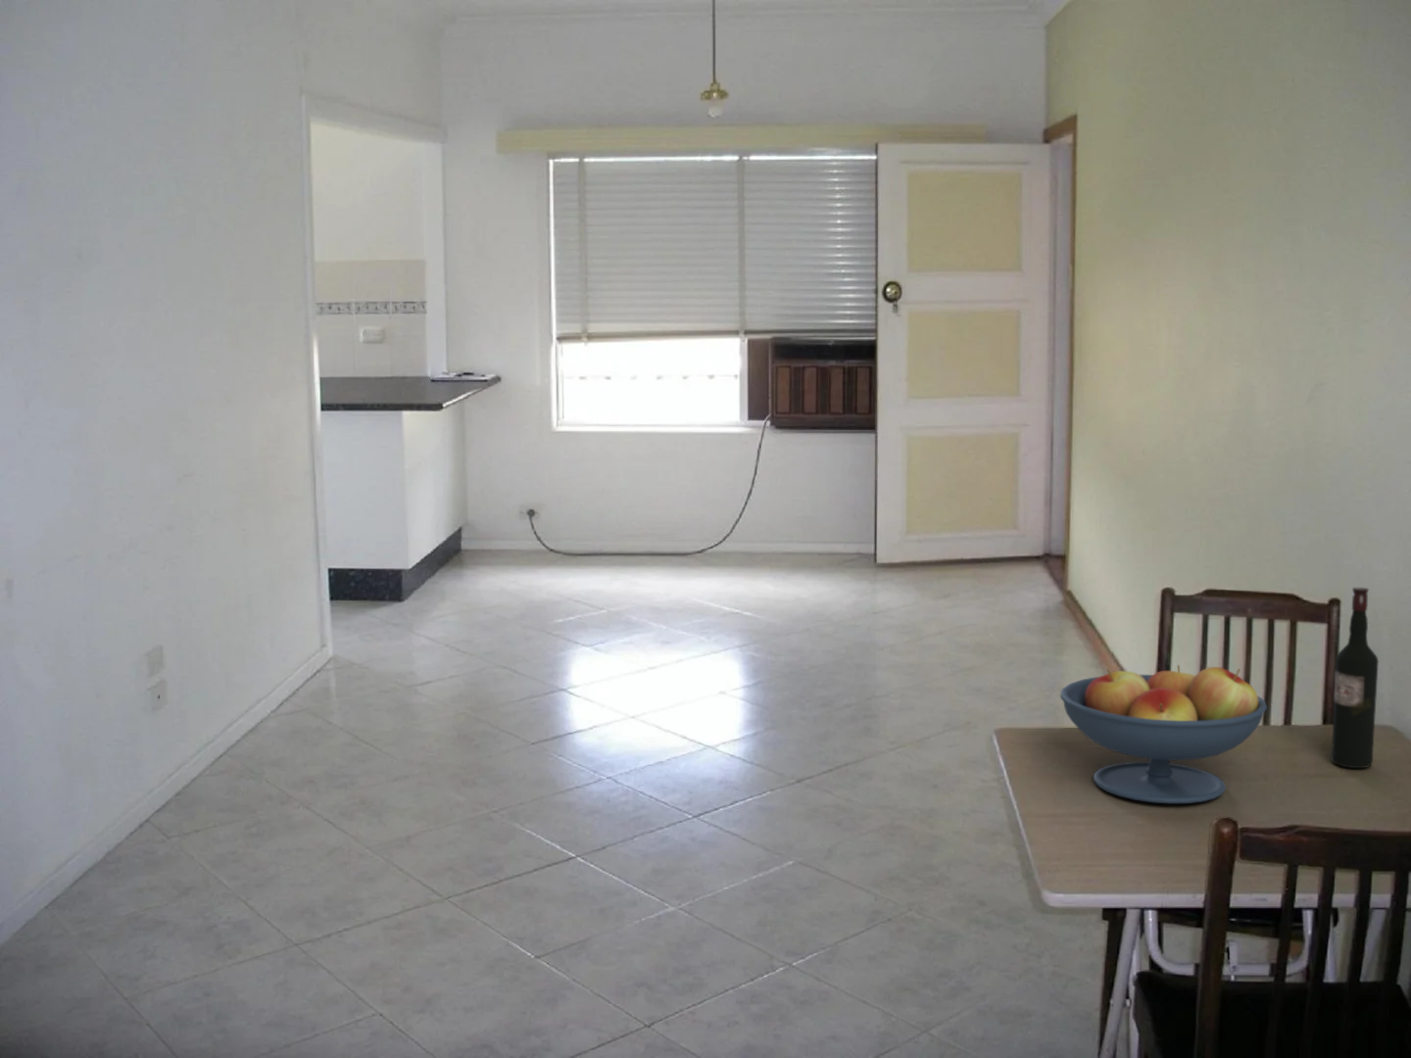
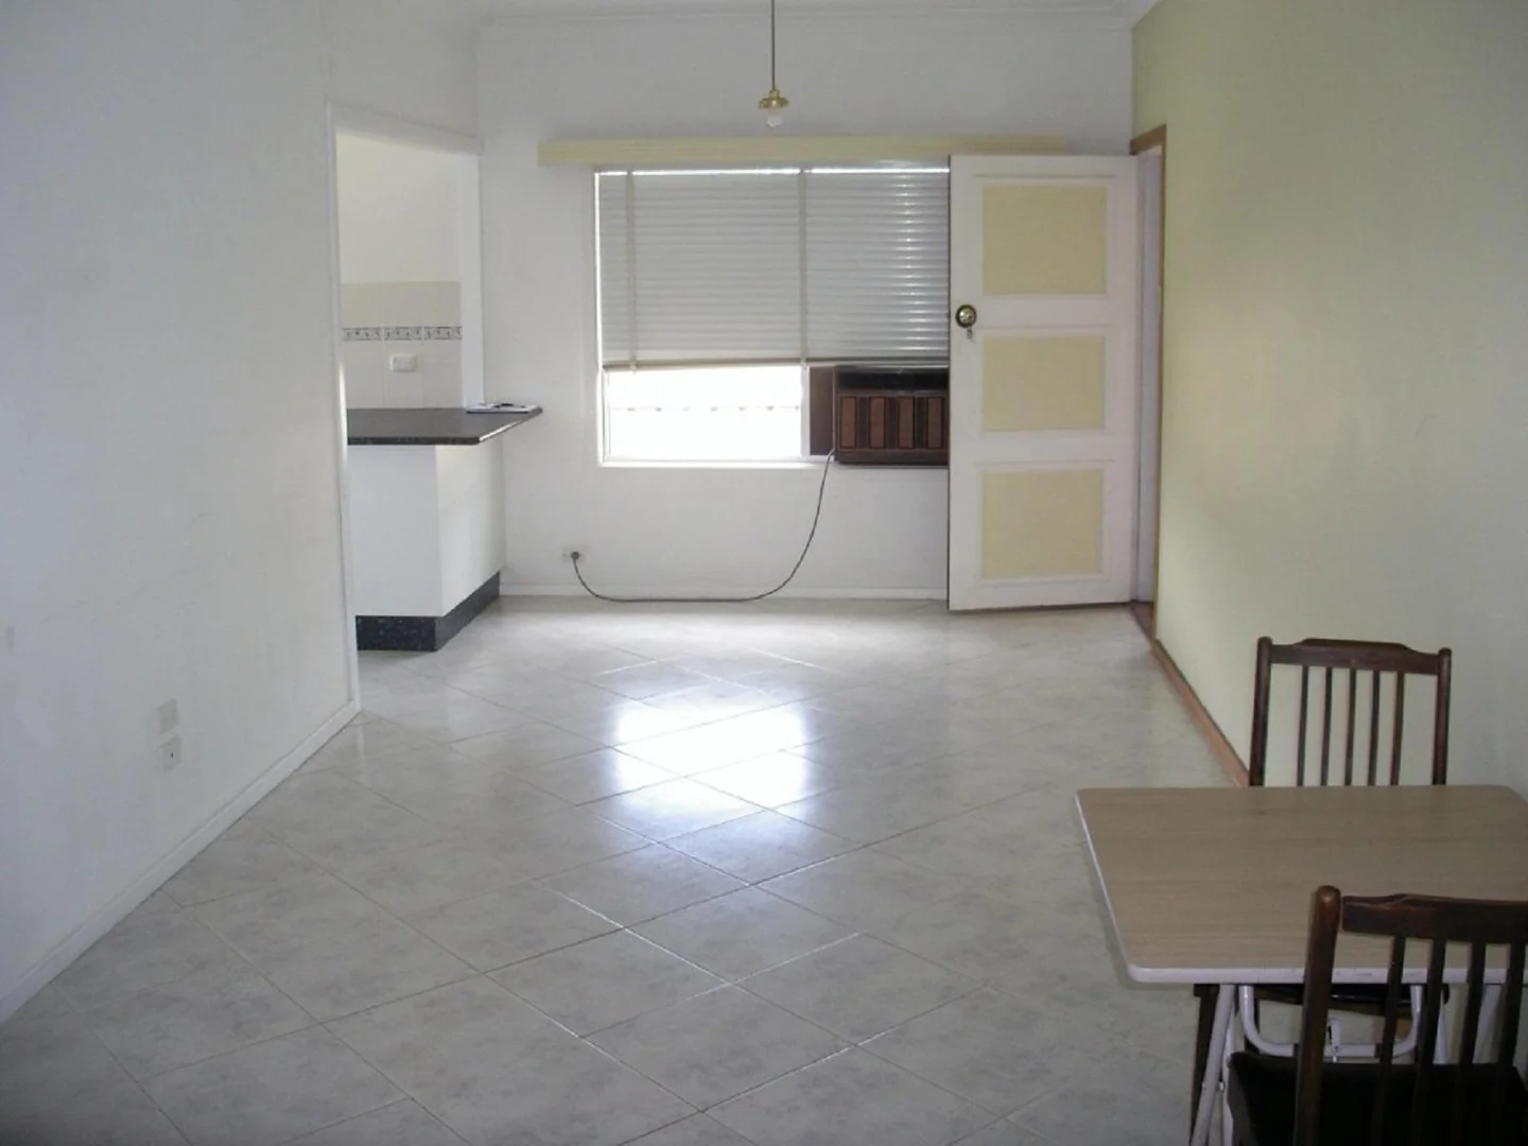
- fruit bowl [1059,665,1268,805]
- wine bottle [1331,587,1380,769]
